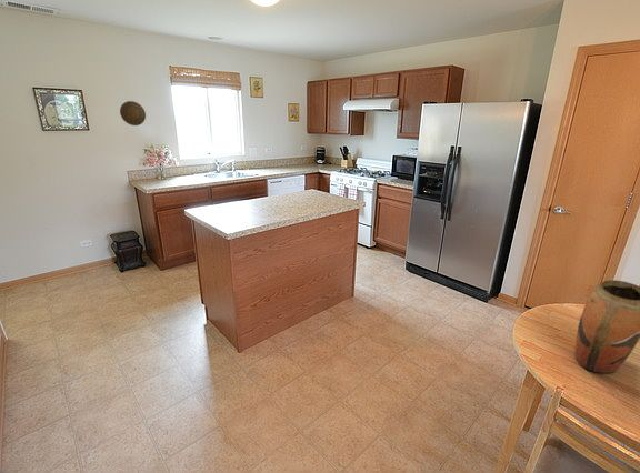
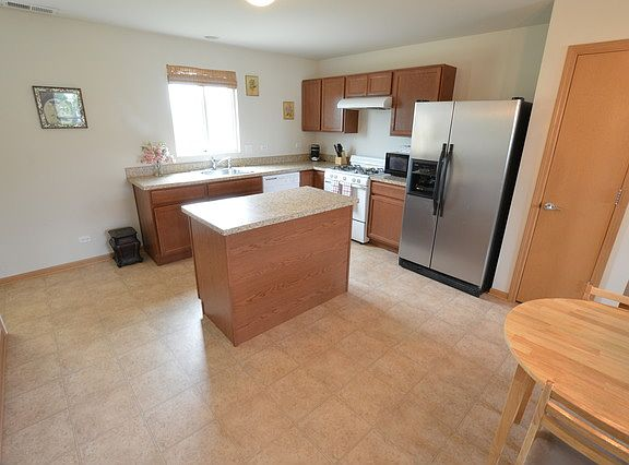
- decorative plate [119,100,147,127]
- vase [573,280,640,375]
